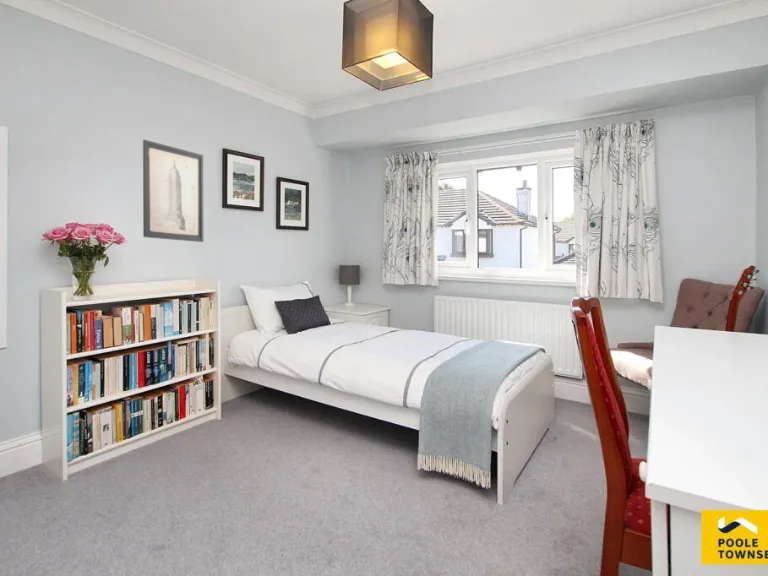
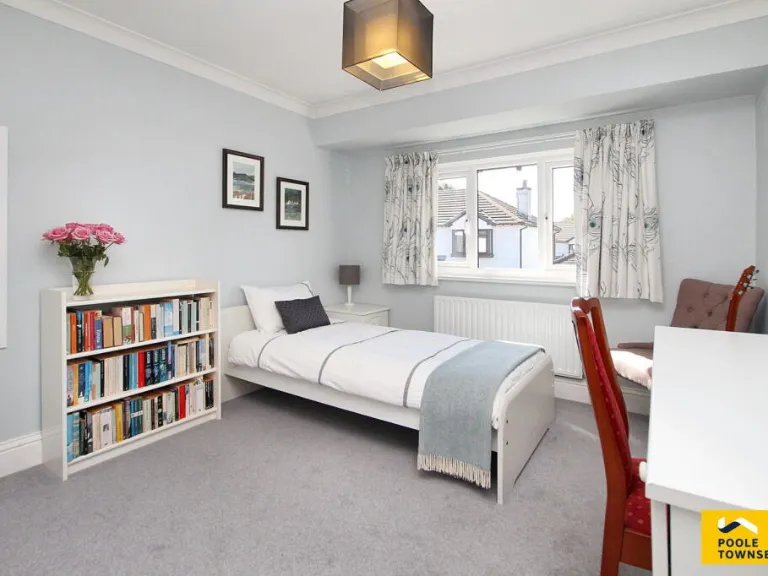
- wall art [142,139,204,243]
